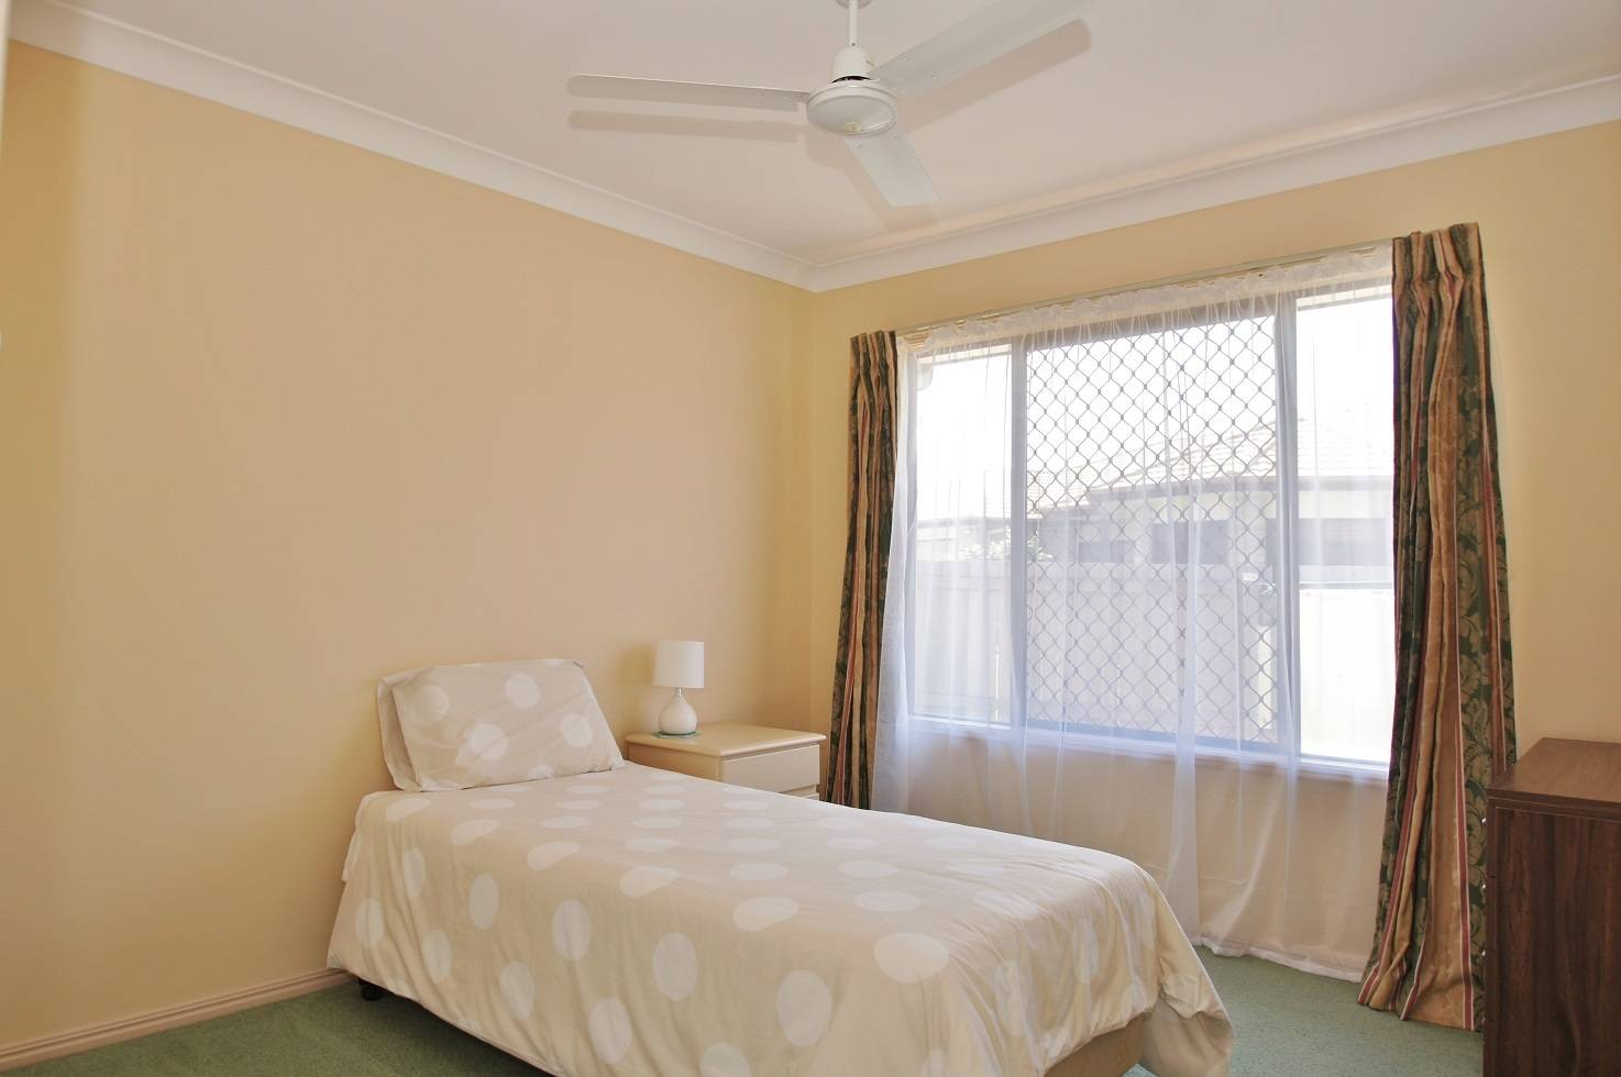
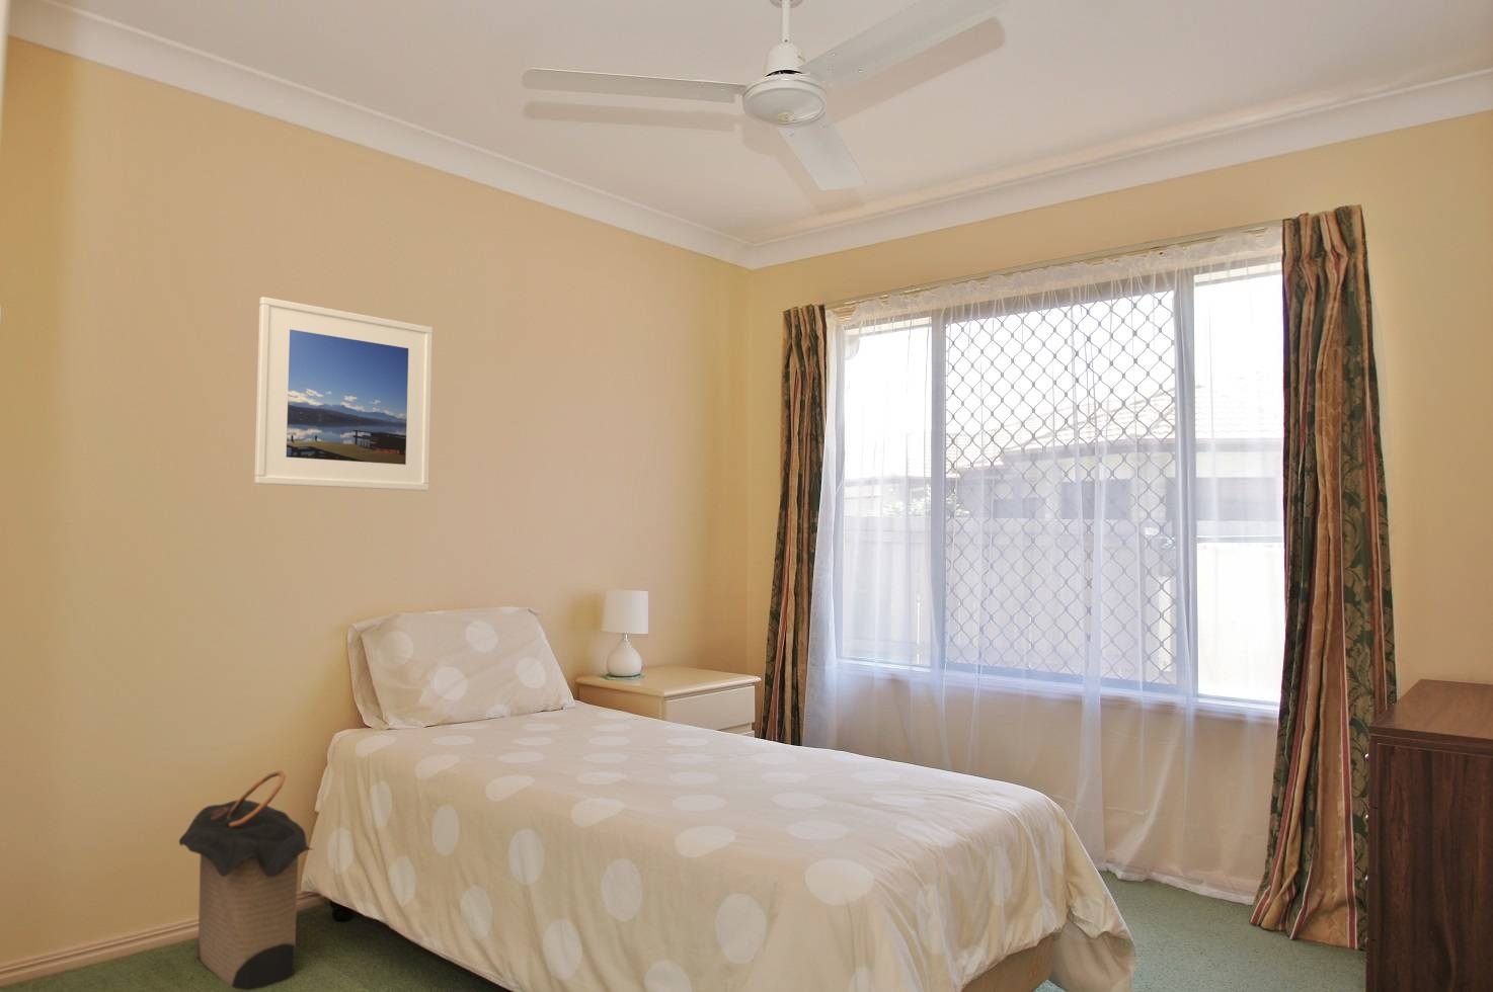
+ laundry hamper [178,769,313,991]
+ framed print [254,296,433,492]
